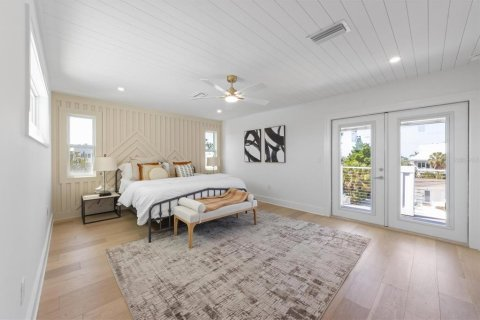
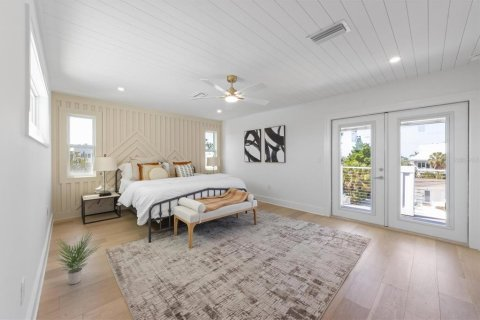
+ potted plant [53,231,102,285]
